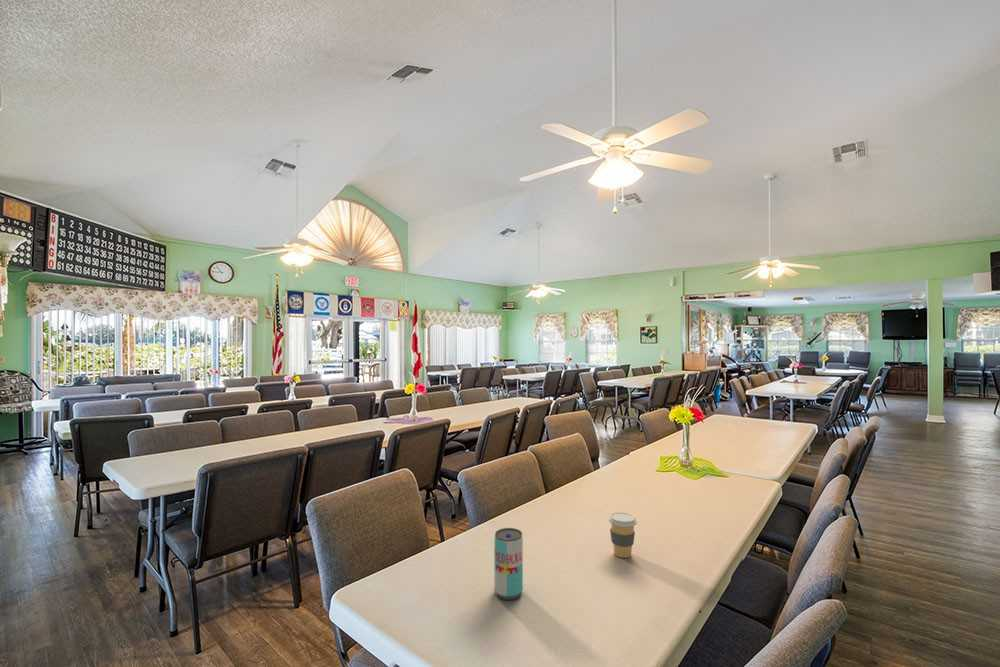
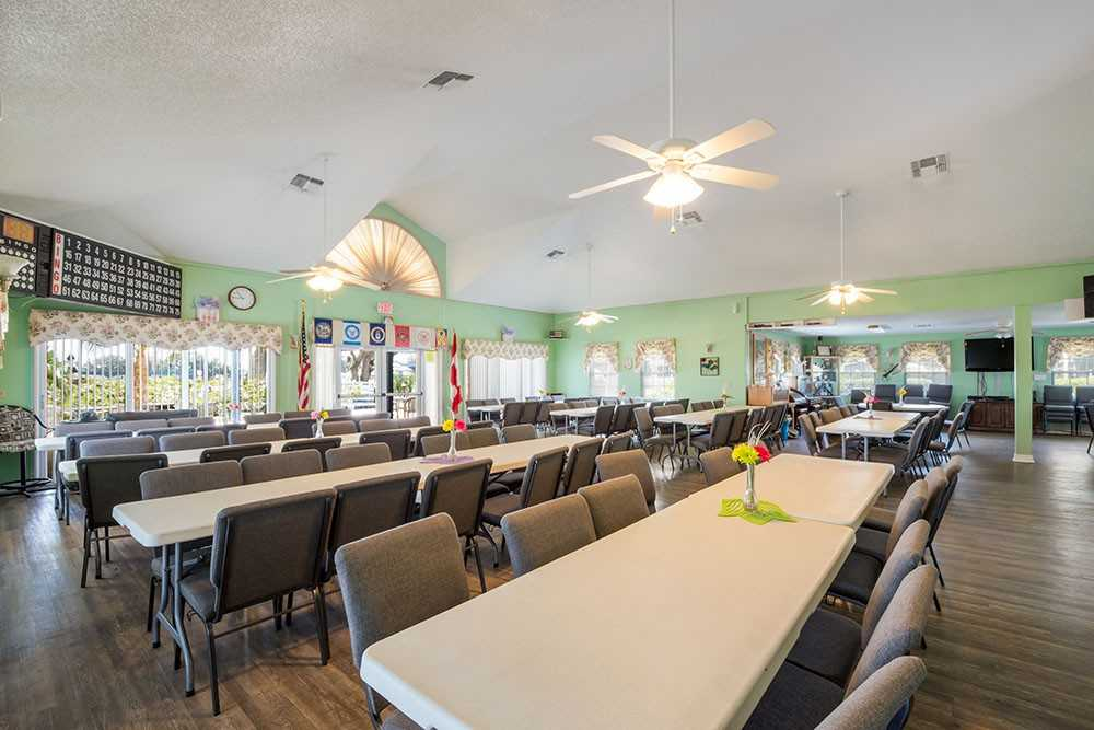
- coffee cup [607,511,638,559]
- beverage can [493,527,524,601]
